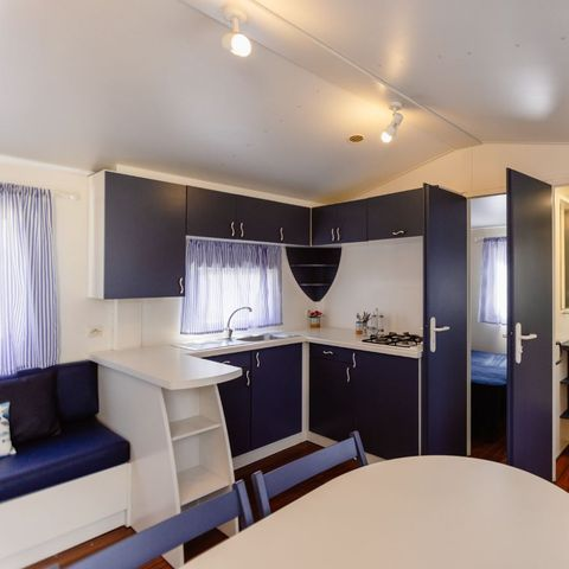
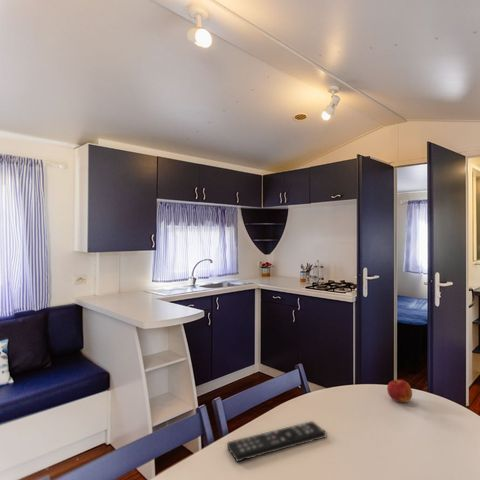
+ remote control [226,420,327,463]
+ apple [386,379,413,403]
